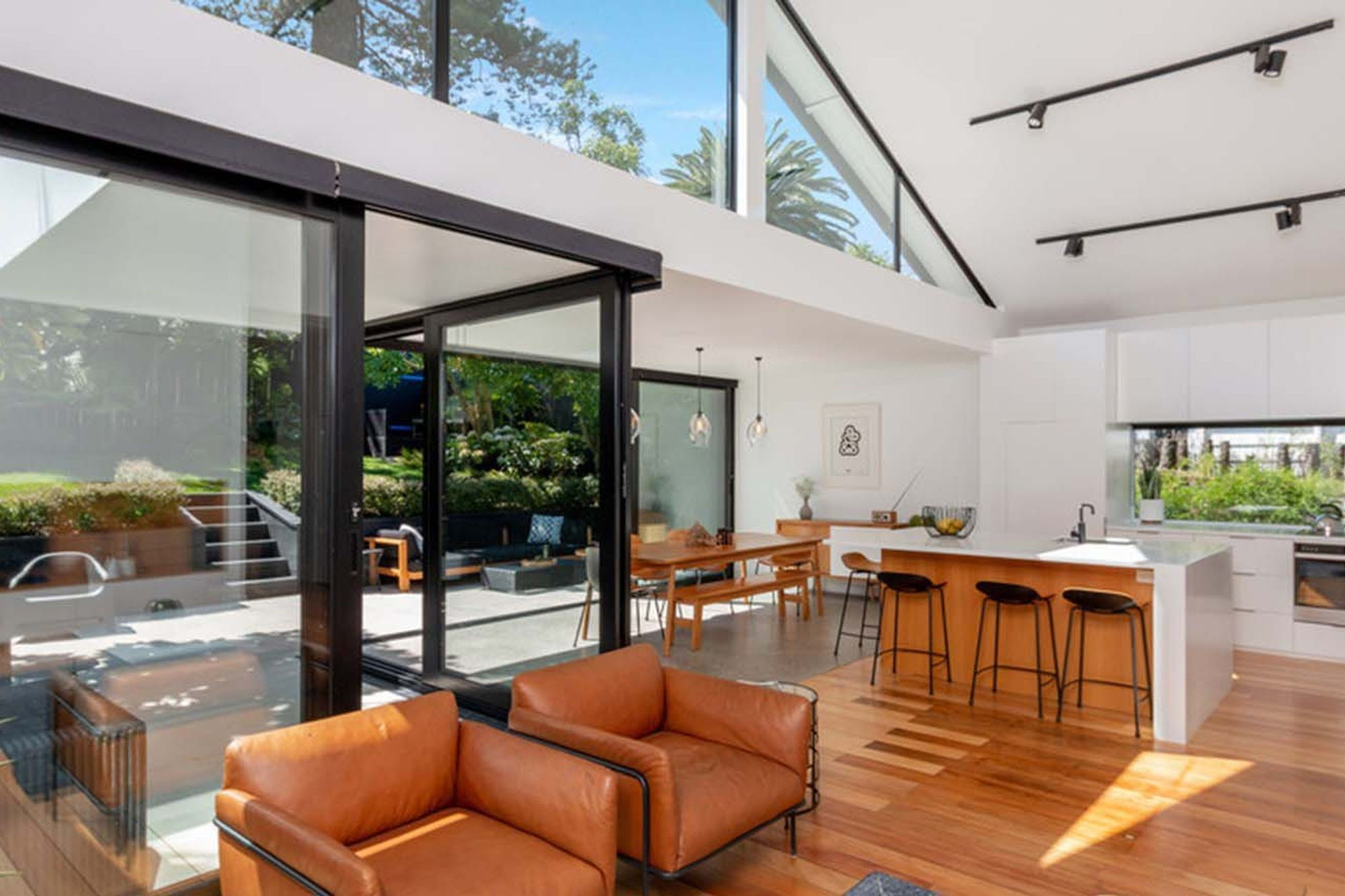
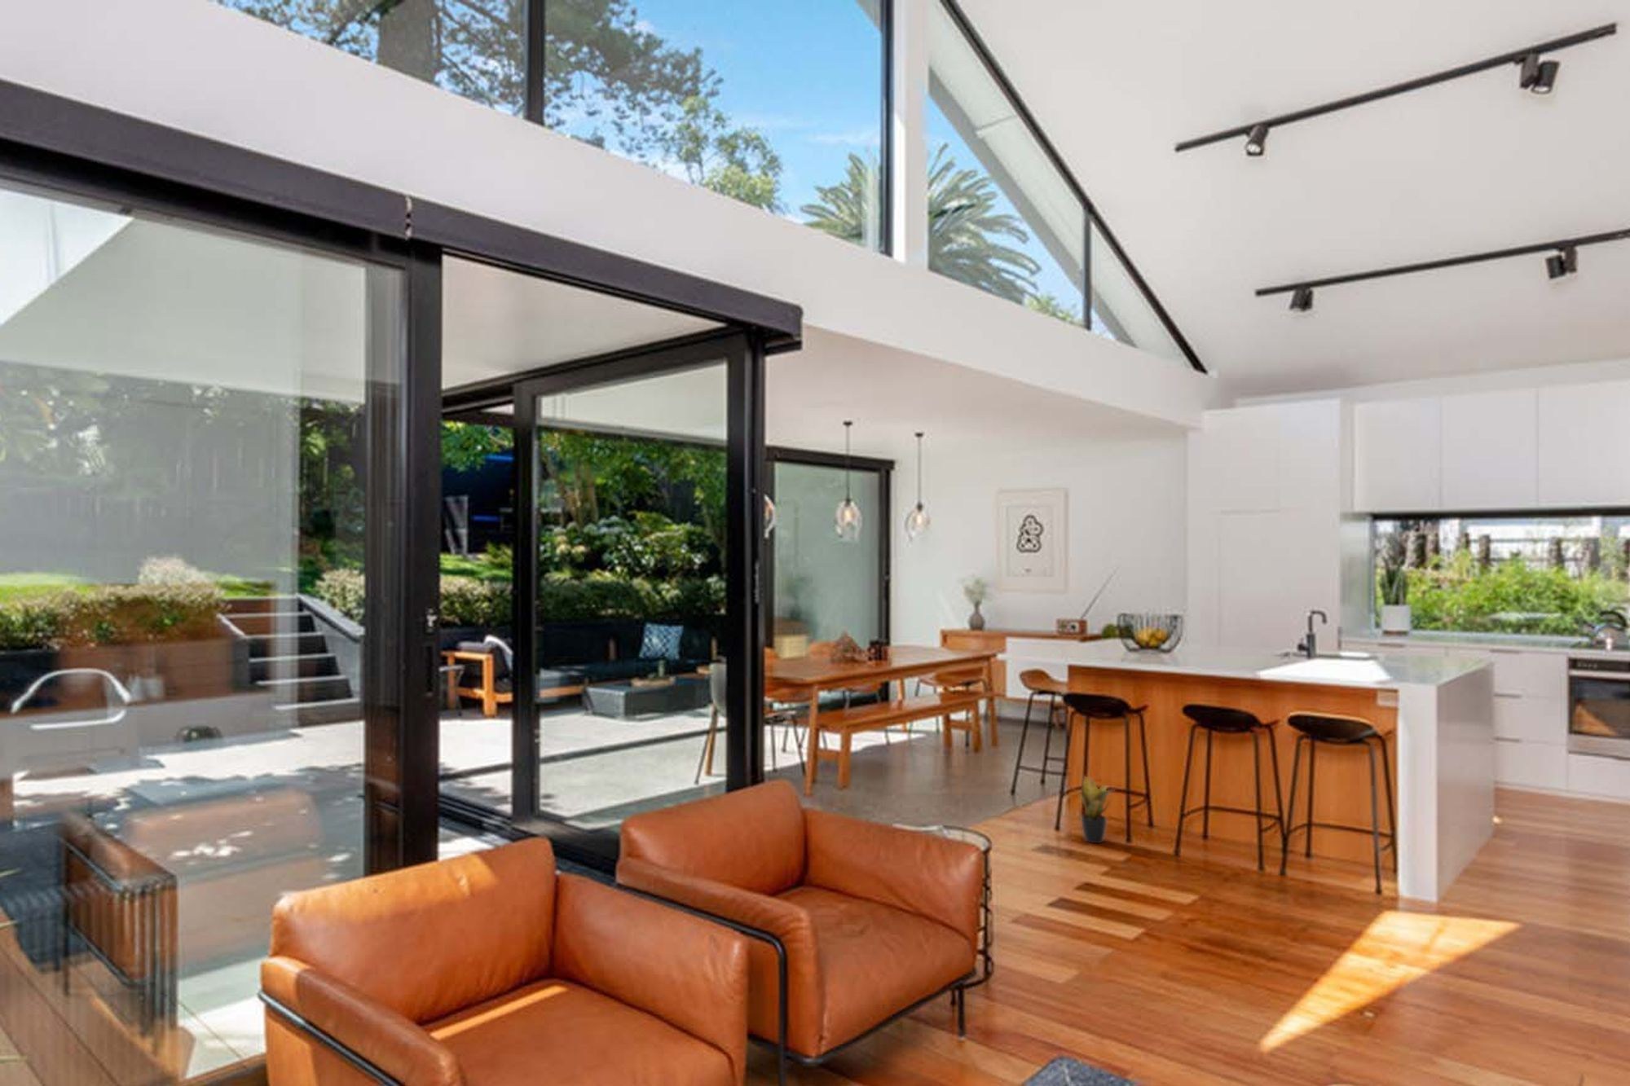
+ potted plant [1070,775,1116,844]
